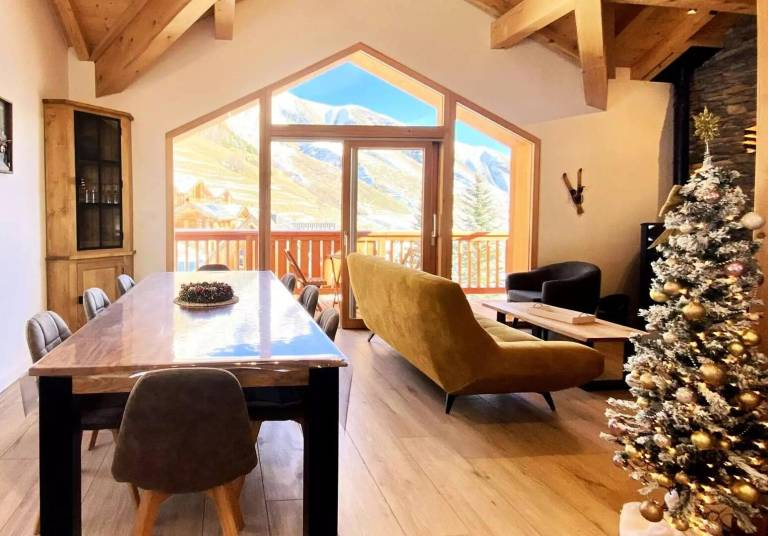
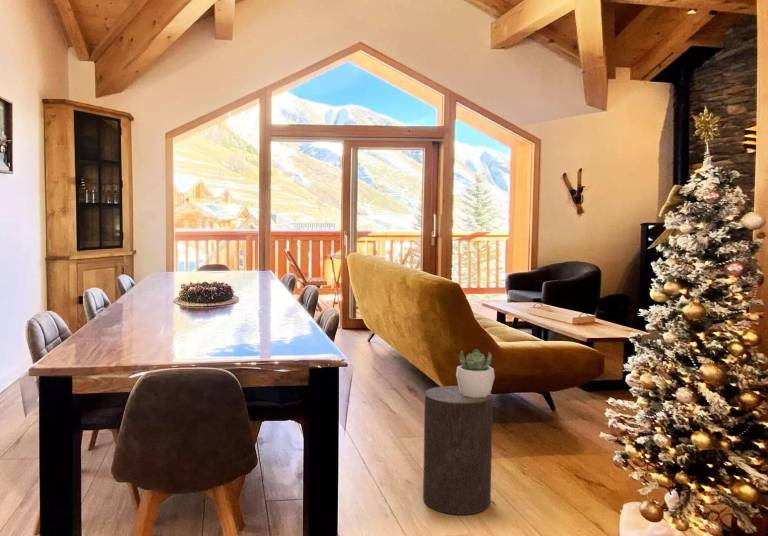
+ stool [422,385,494,516]
+ succulent plant [455,348,496,398]
